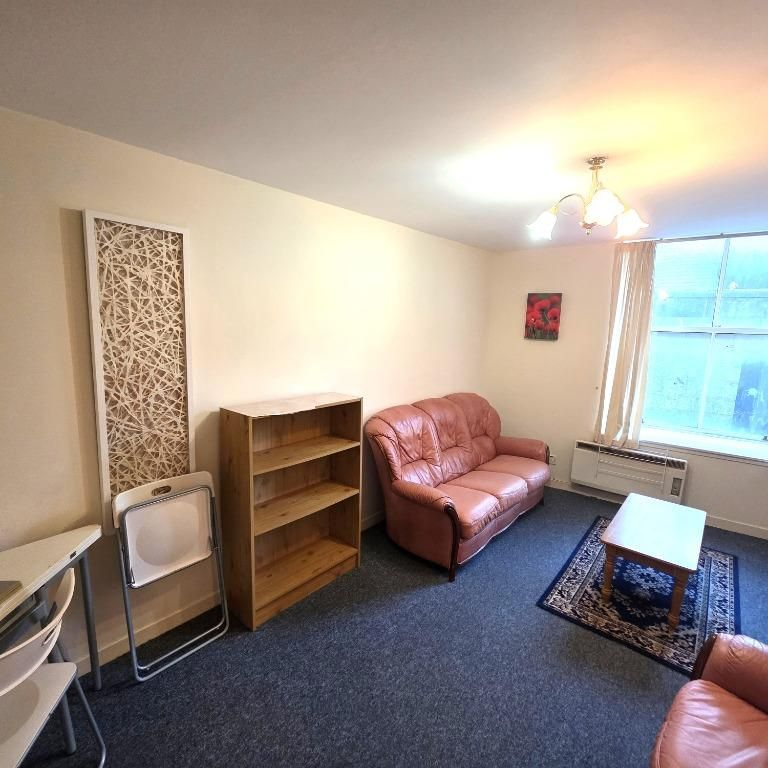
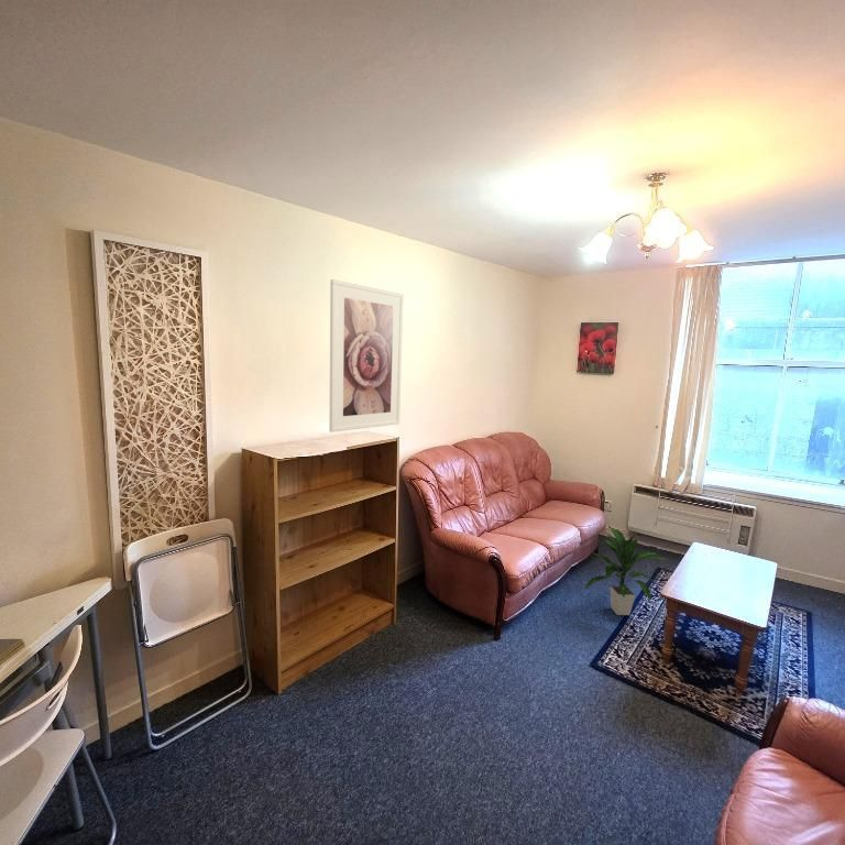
+ indoor plant [582,526,669,616]
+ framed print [328,278,405,434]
